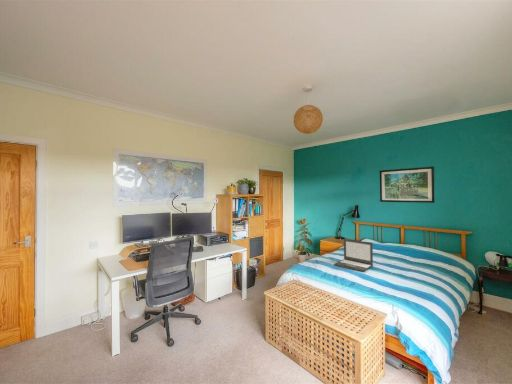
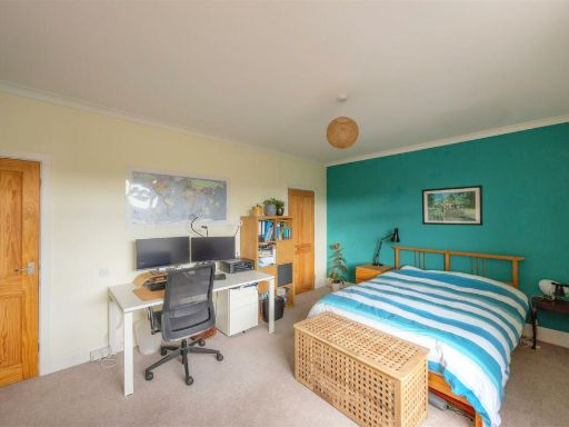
- laptop [334,238,374,273]
